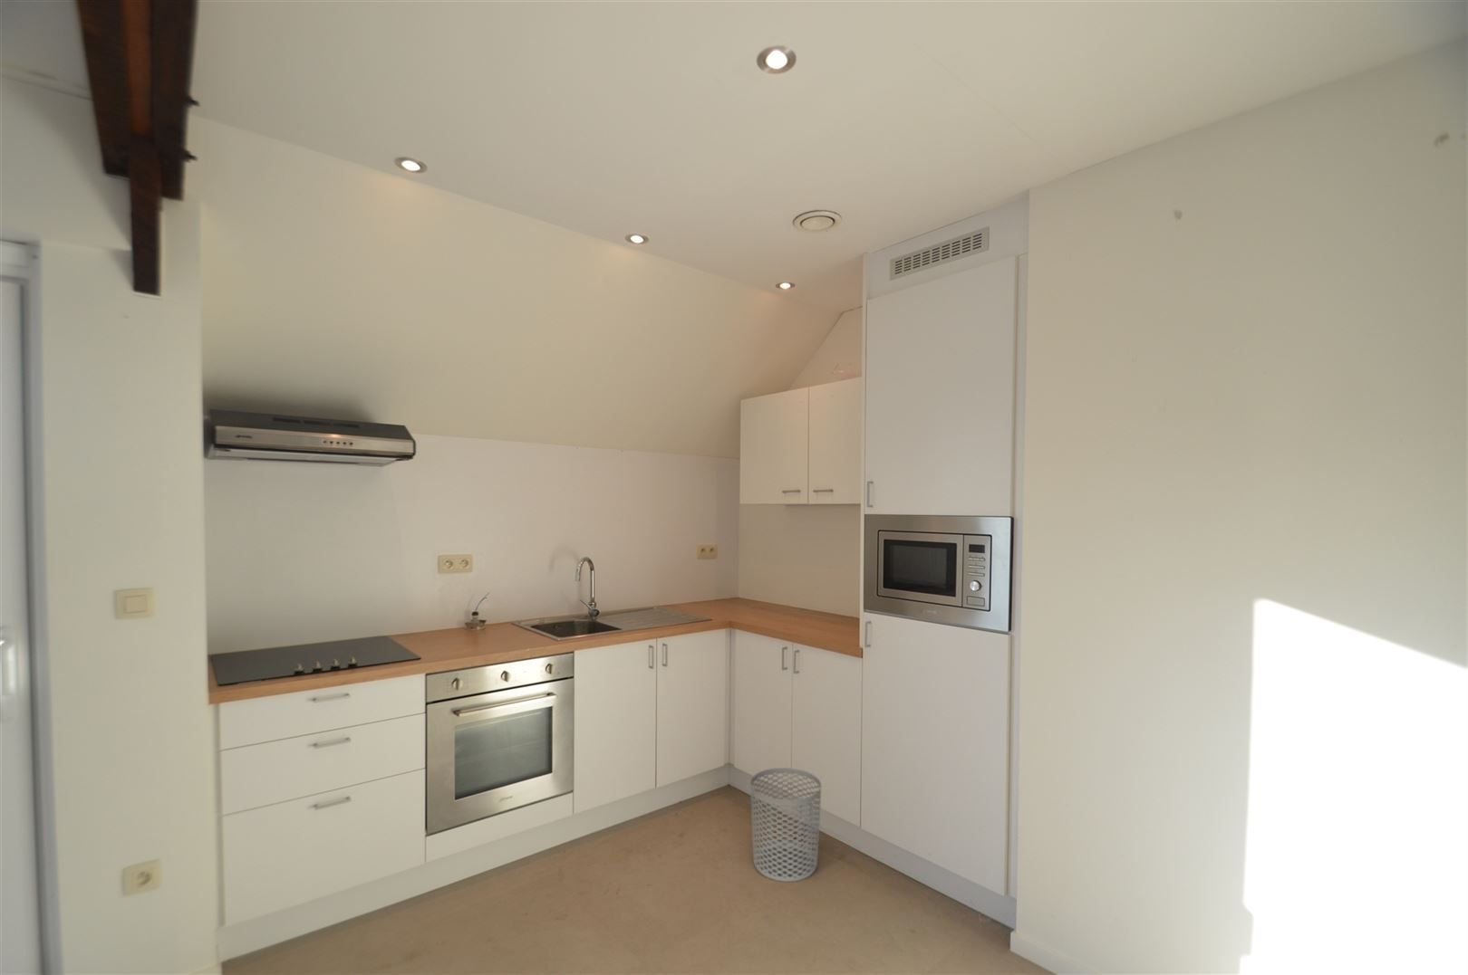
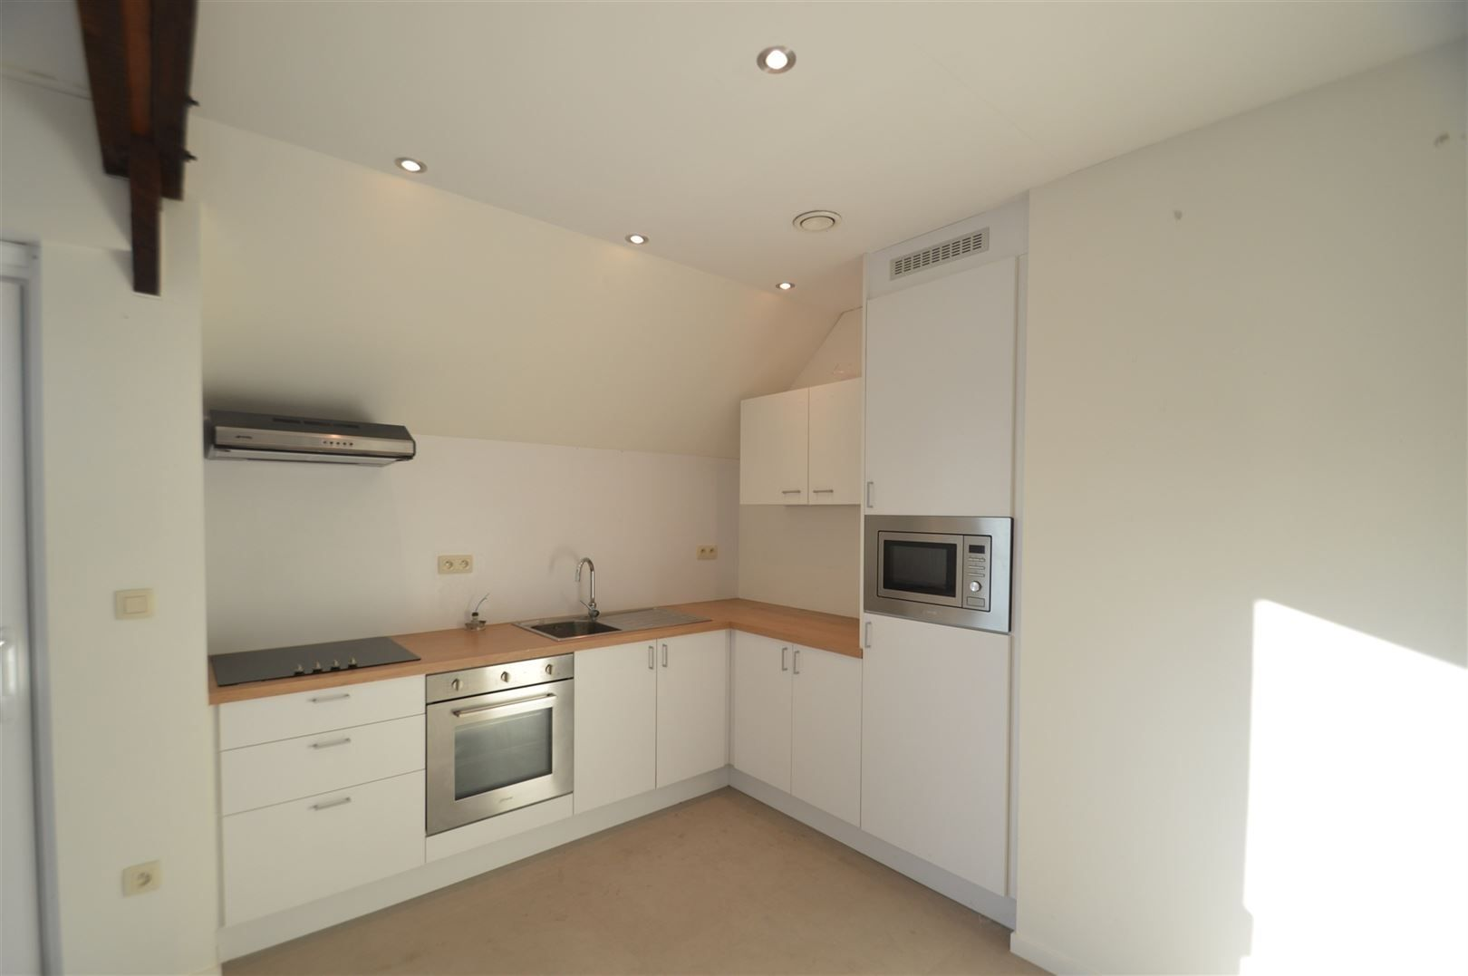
- waste bin [749,767,822,883]
